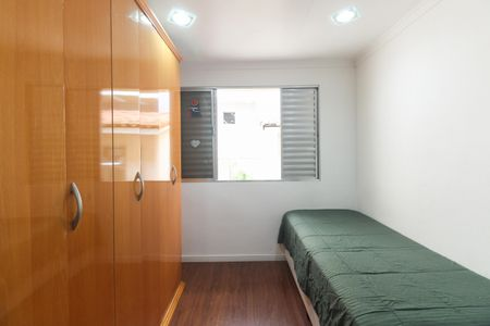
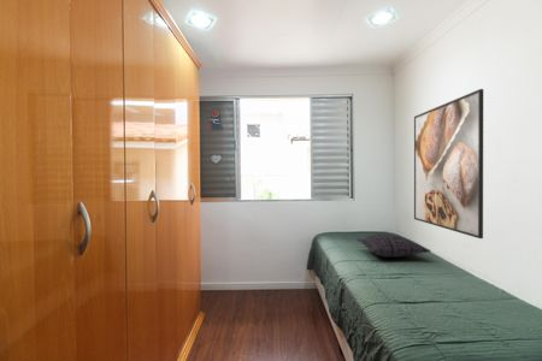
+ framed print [413,88,484,239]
+ pillow [357,232,432,259]
